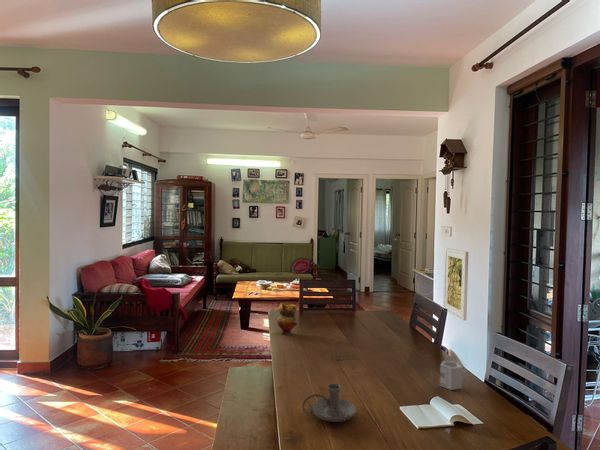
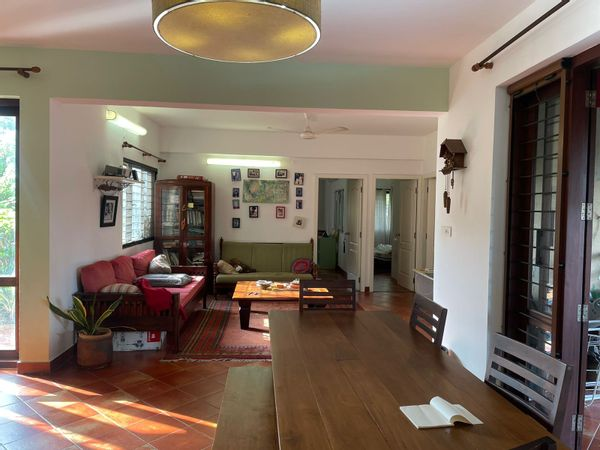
- cup [439,360,467,391]
- candle holder [301,383,357,423]
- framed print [442,247,469,321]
- teapot [276,302,298,335]
